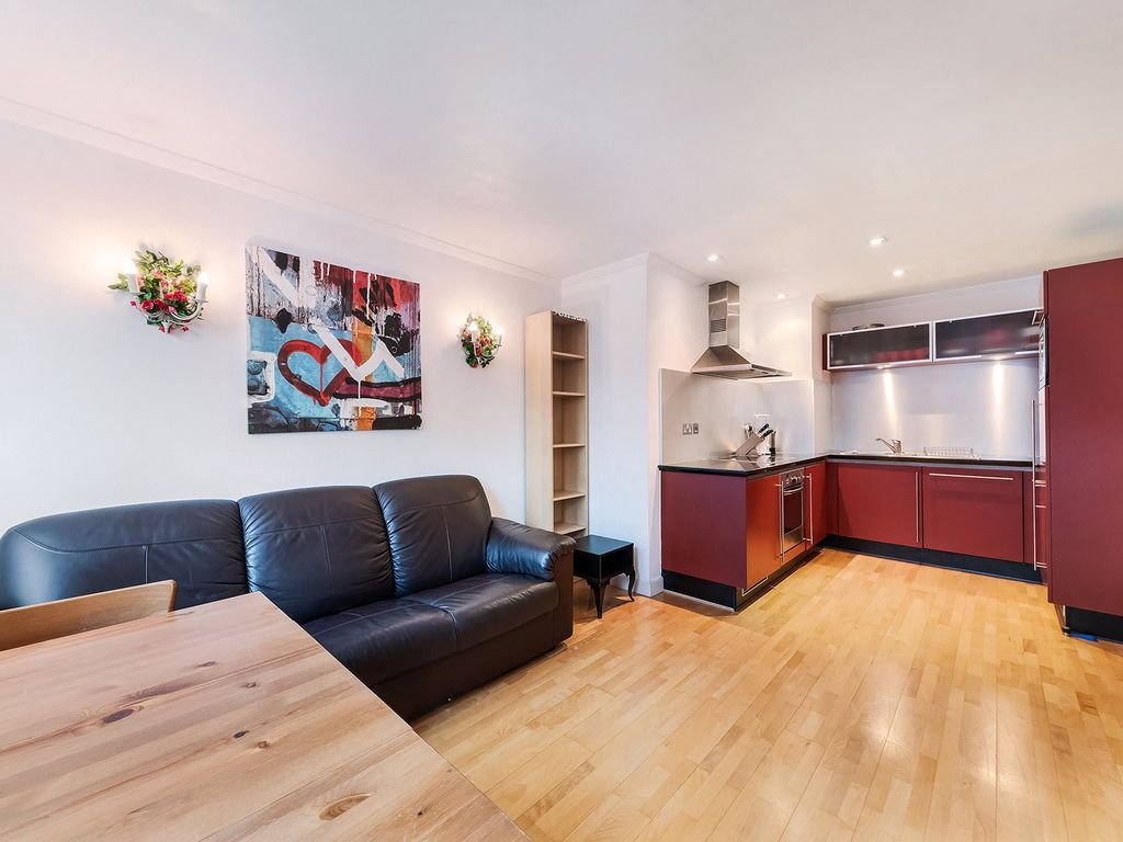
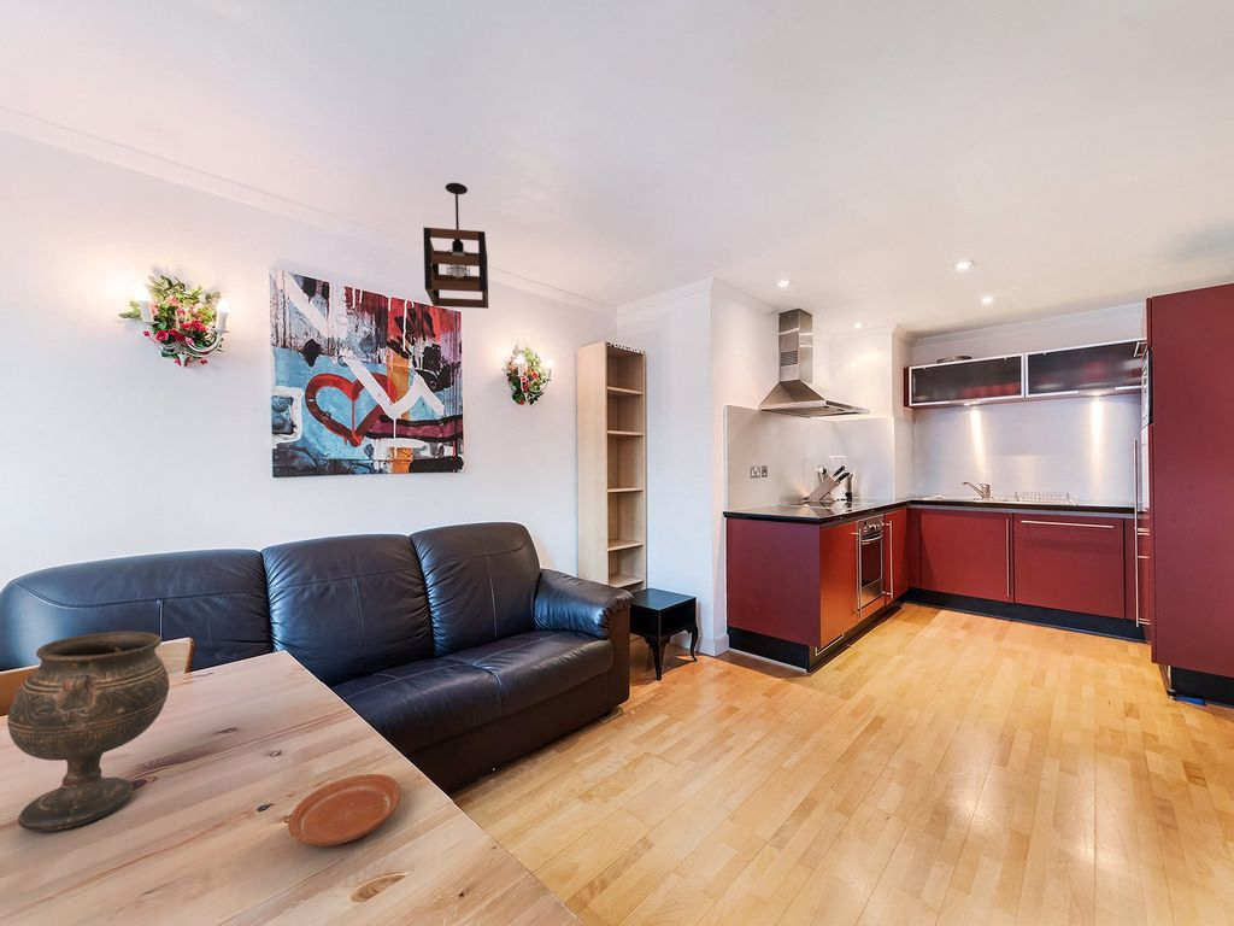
+ pendant light [422,182,489,310]
+ goblet [6,631,170,833]
+ plate [287,773,401,848]
